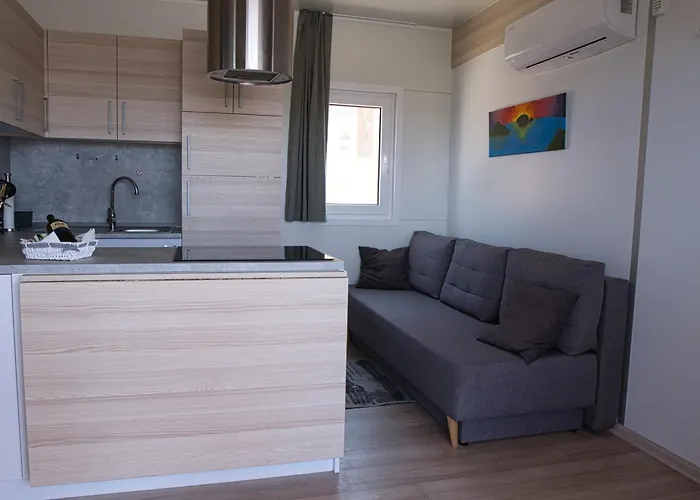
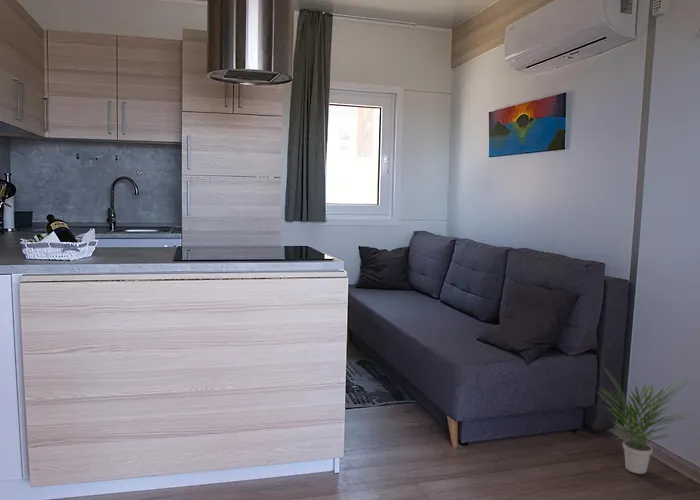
+ potted plant [596,366,694,475]
